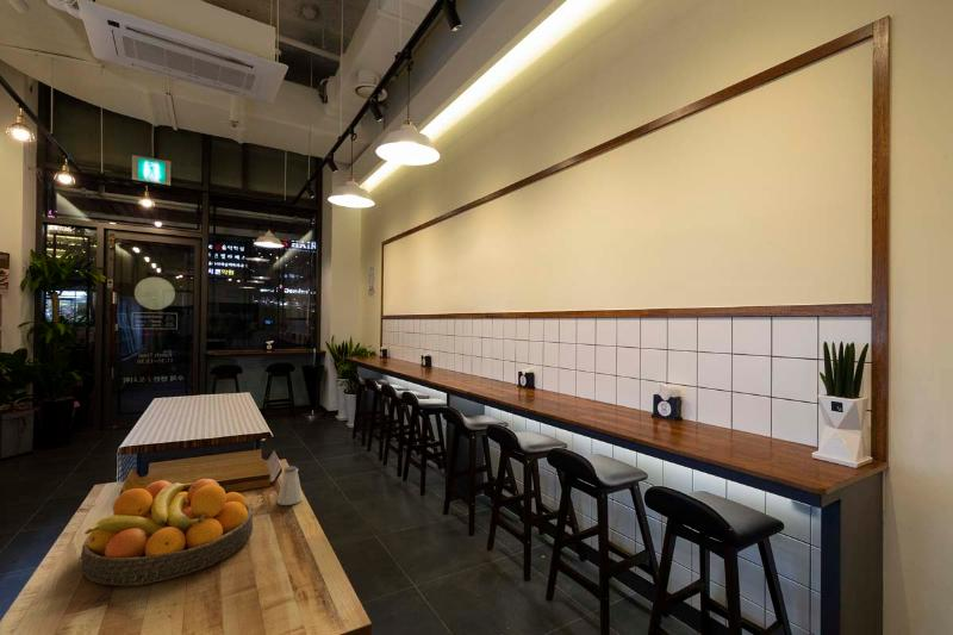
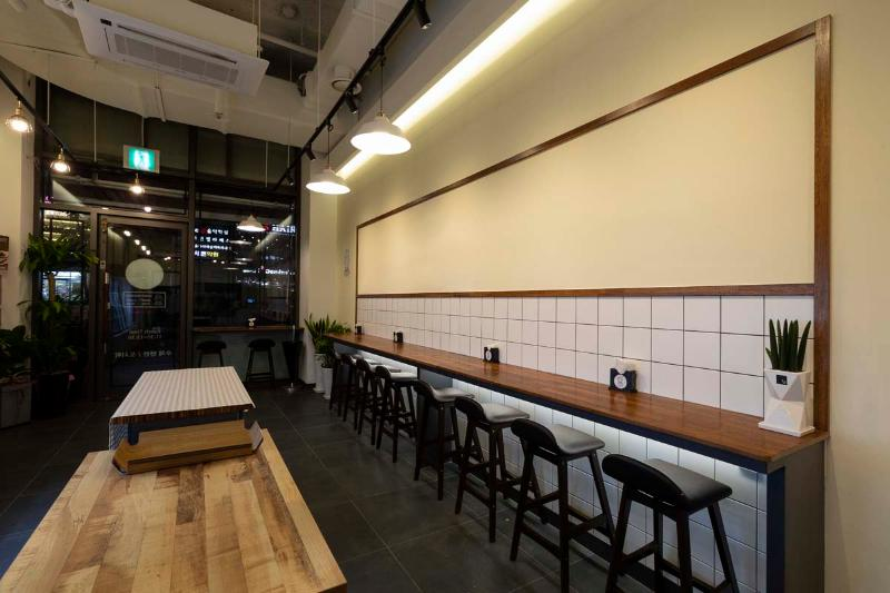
- fruit bowl [80,478,254,587]
- saltshaker [276,465,304,506]
